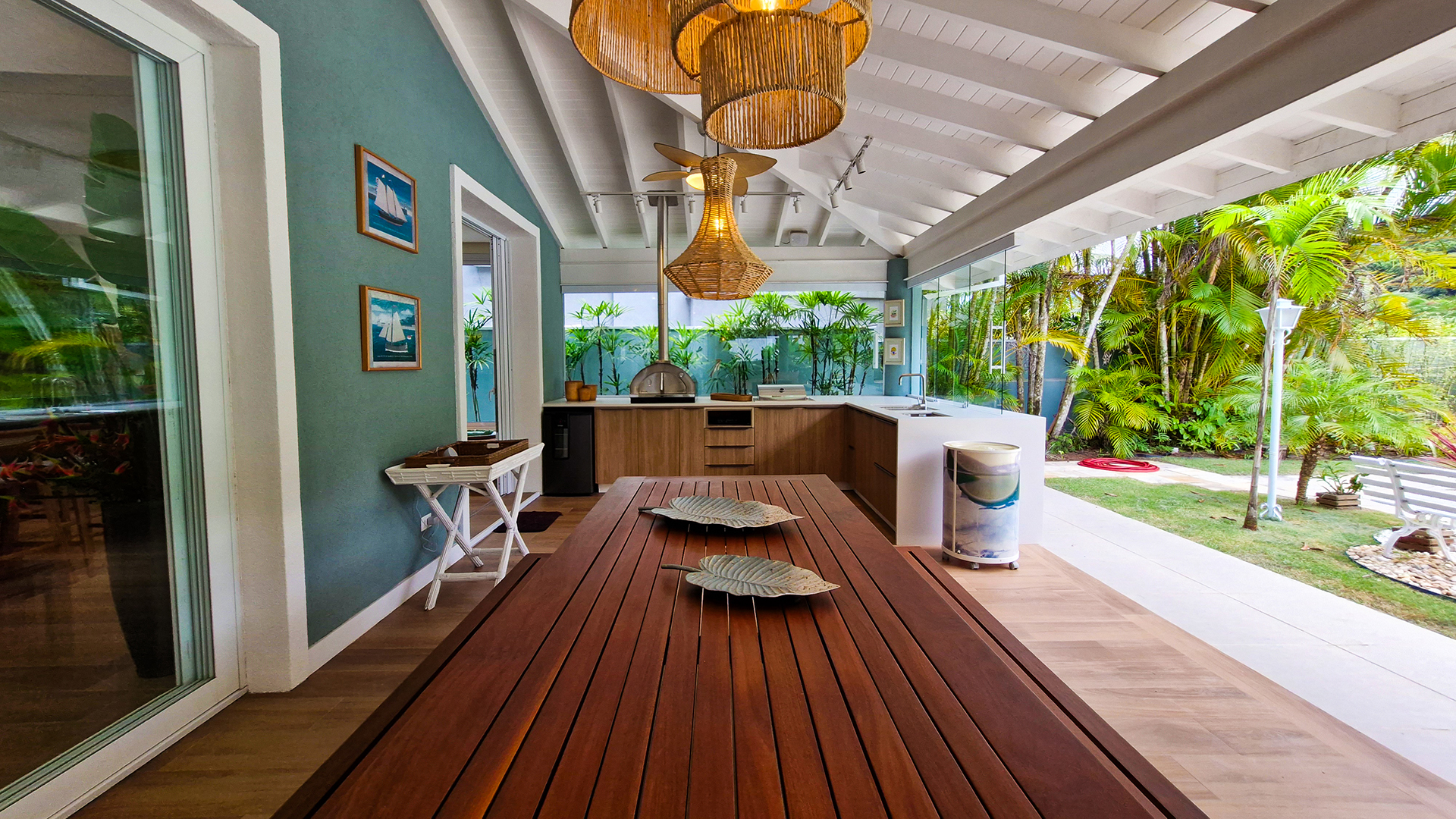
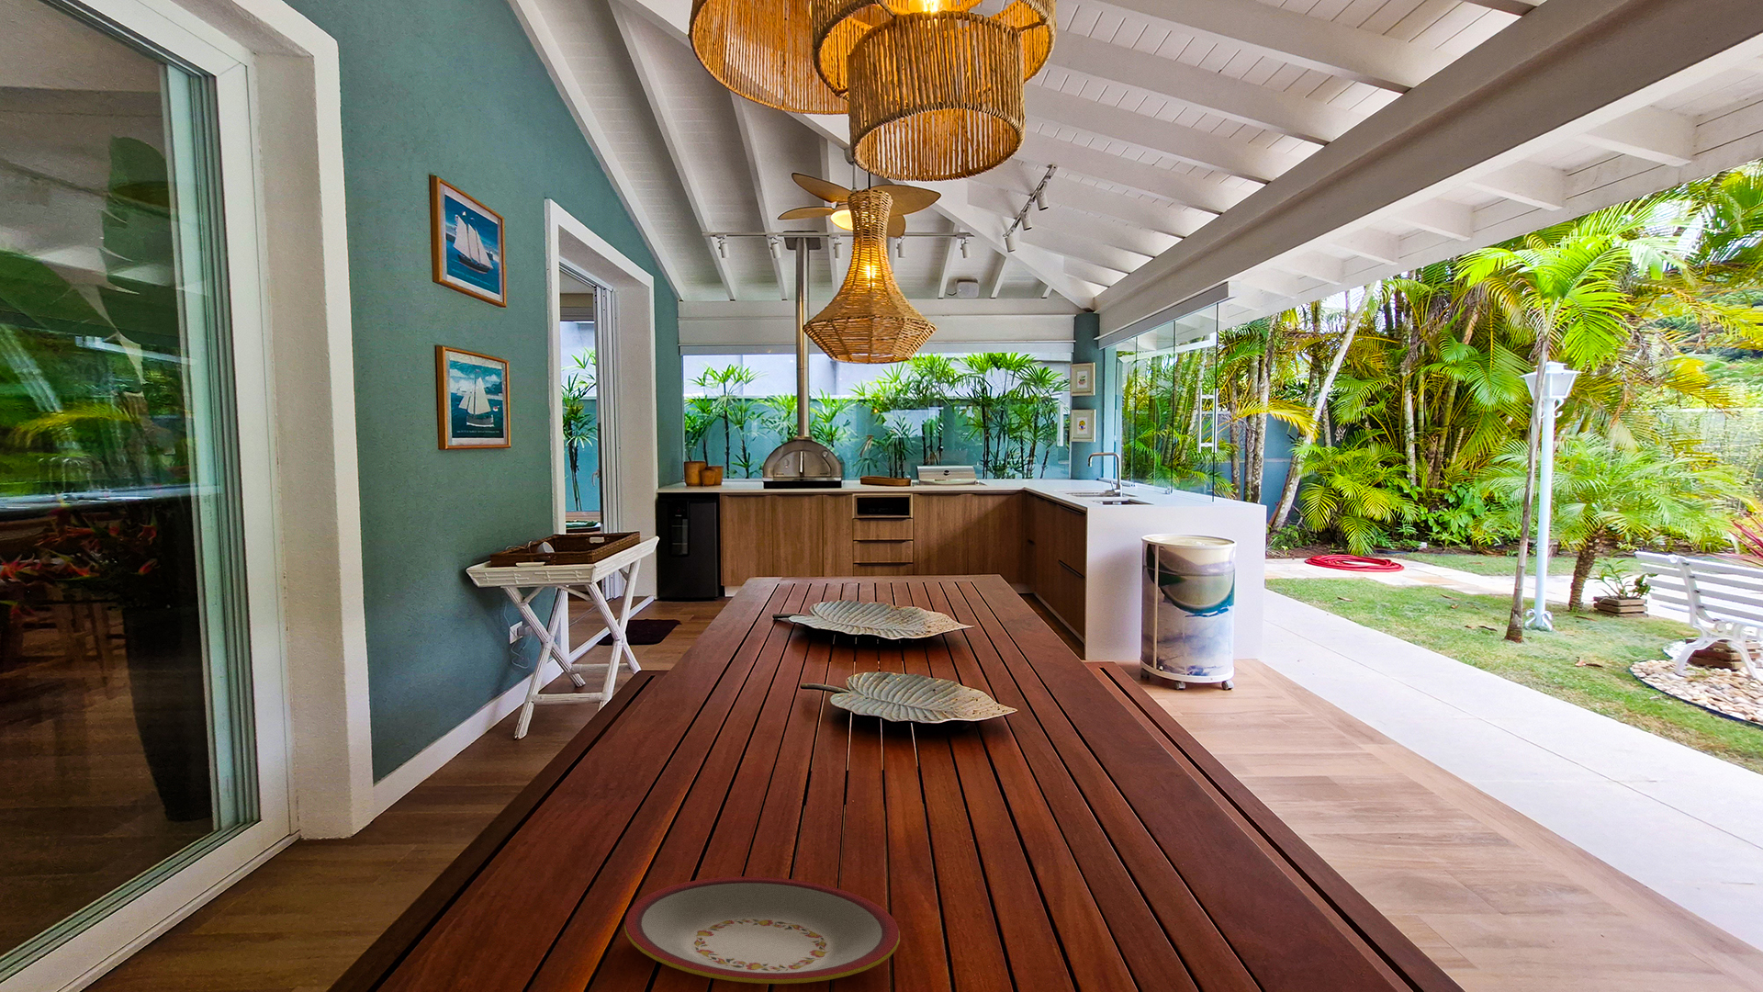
+ plate [624,876,901,985]
